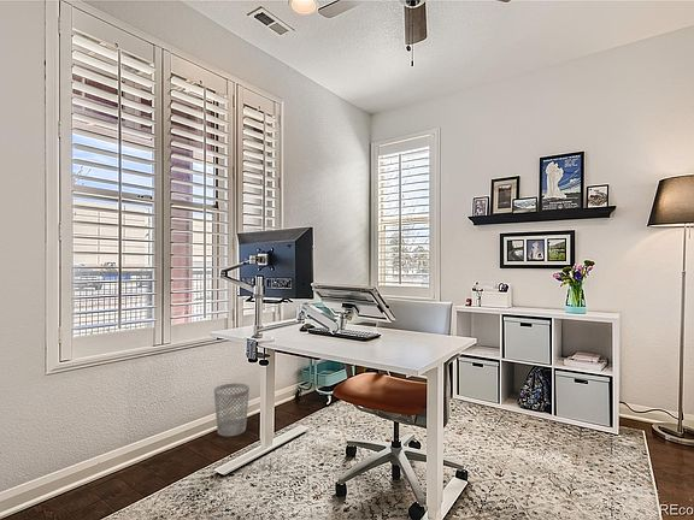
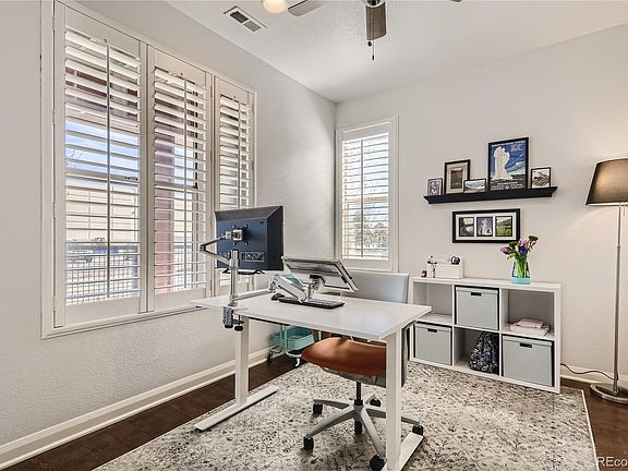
- wastebasket [213,382,251,437]
